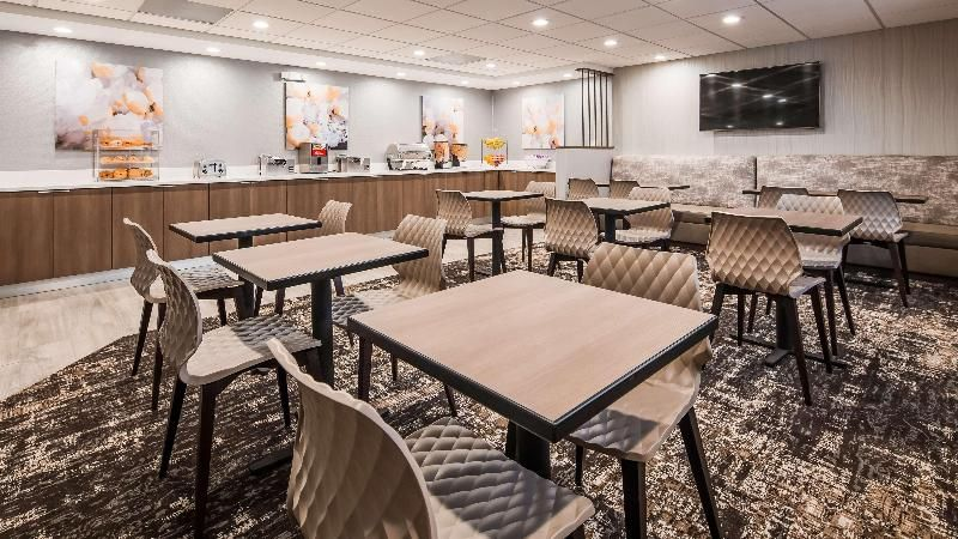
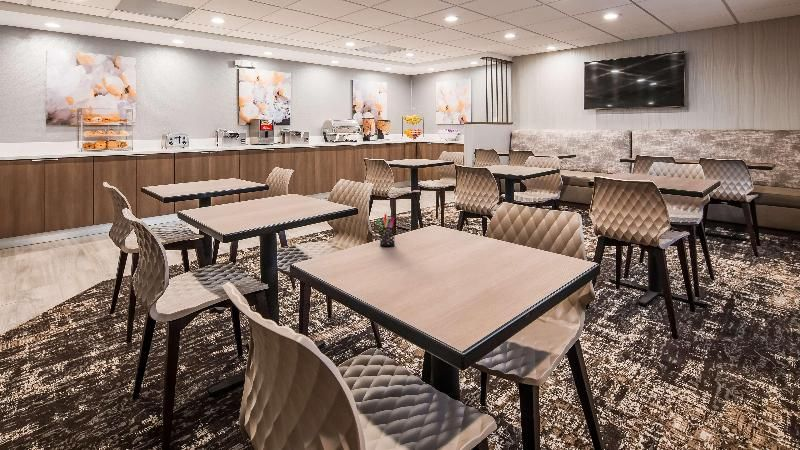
+ pen holder [375,213,396,247]
